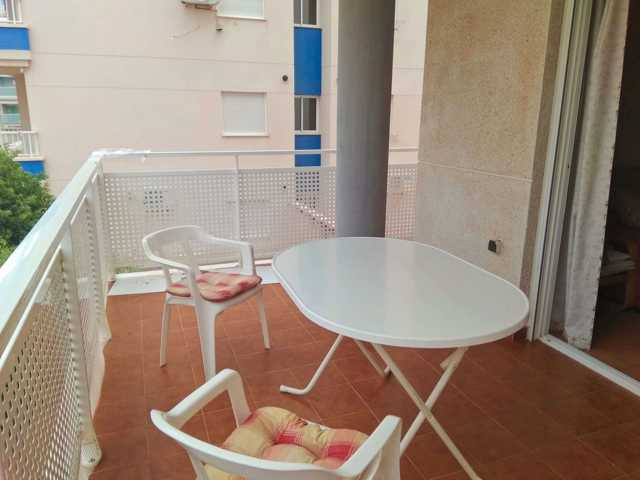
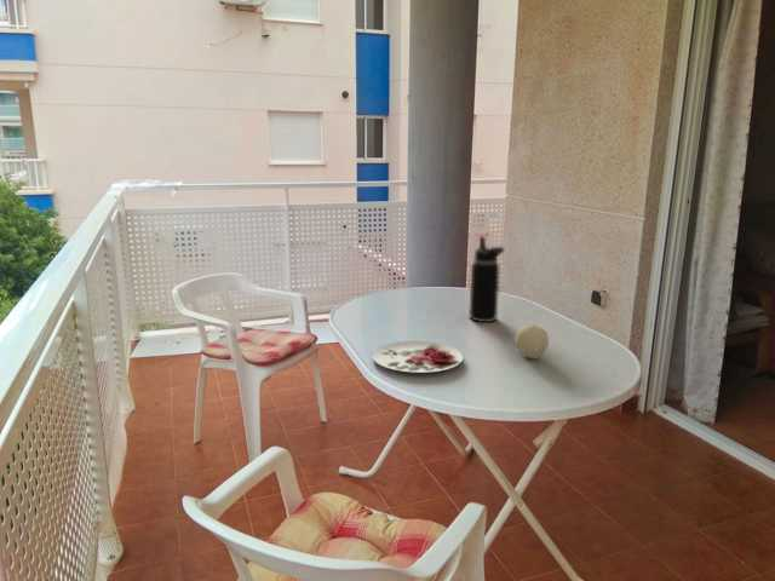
+ plate [371,340,464,374]
+ water bottle [469,235,506,323]
+ fruit [513,323,550,359]
